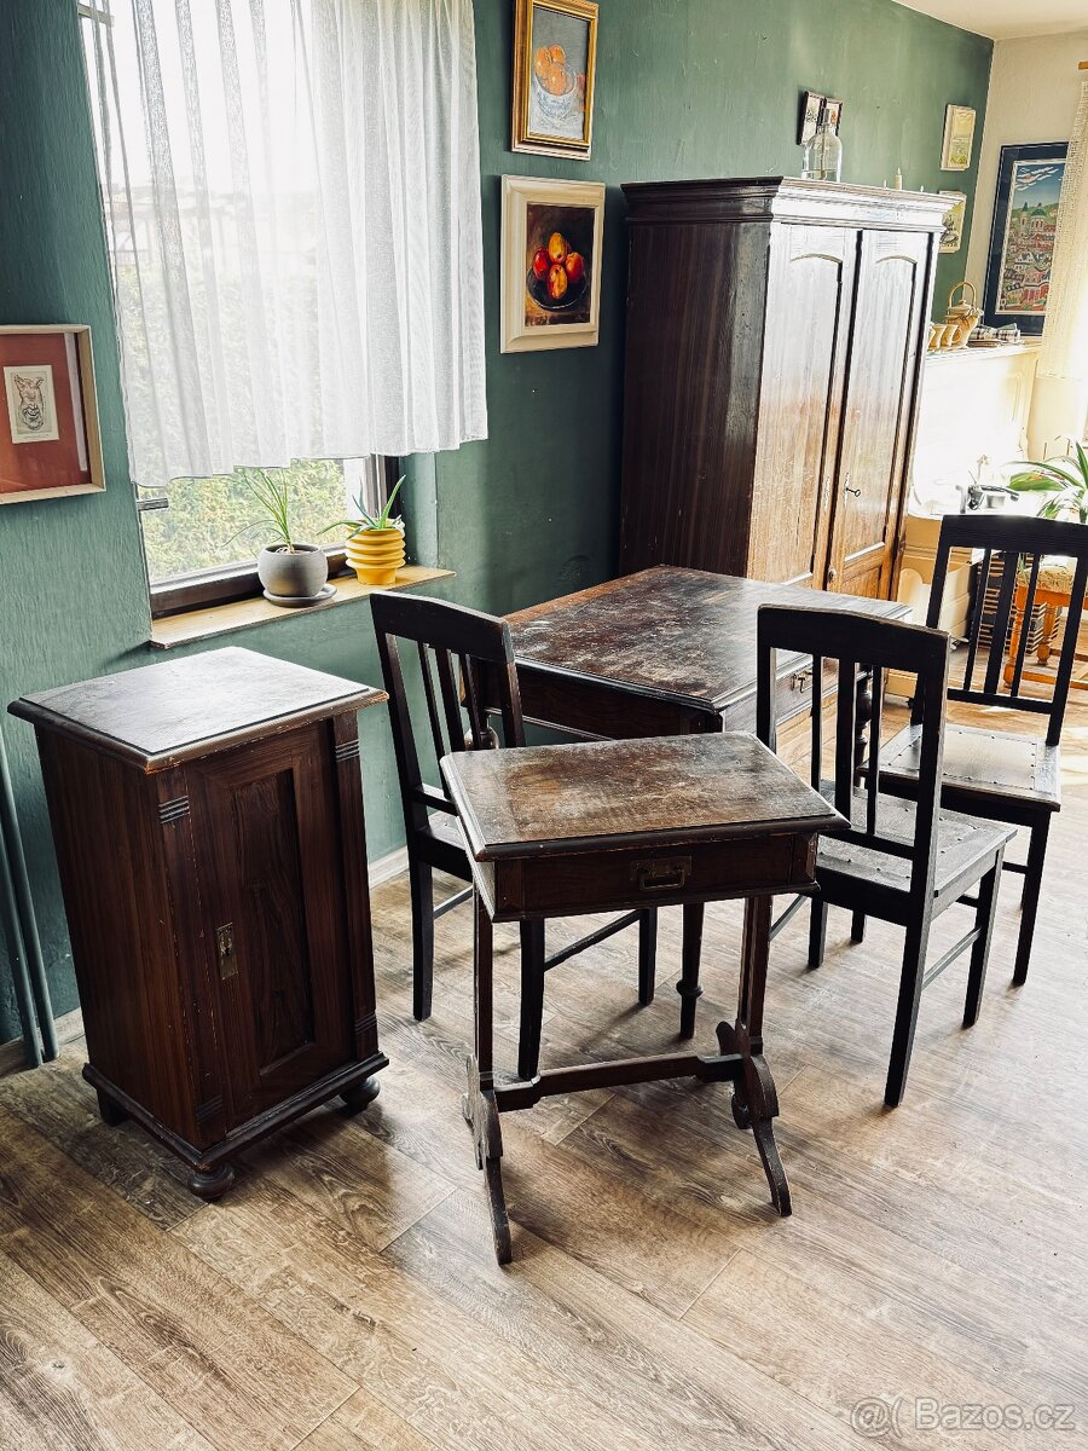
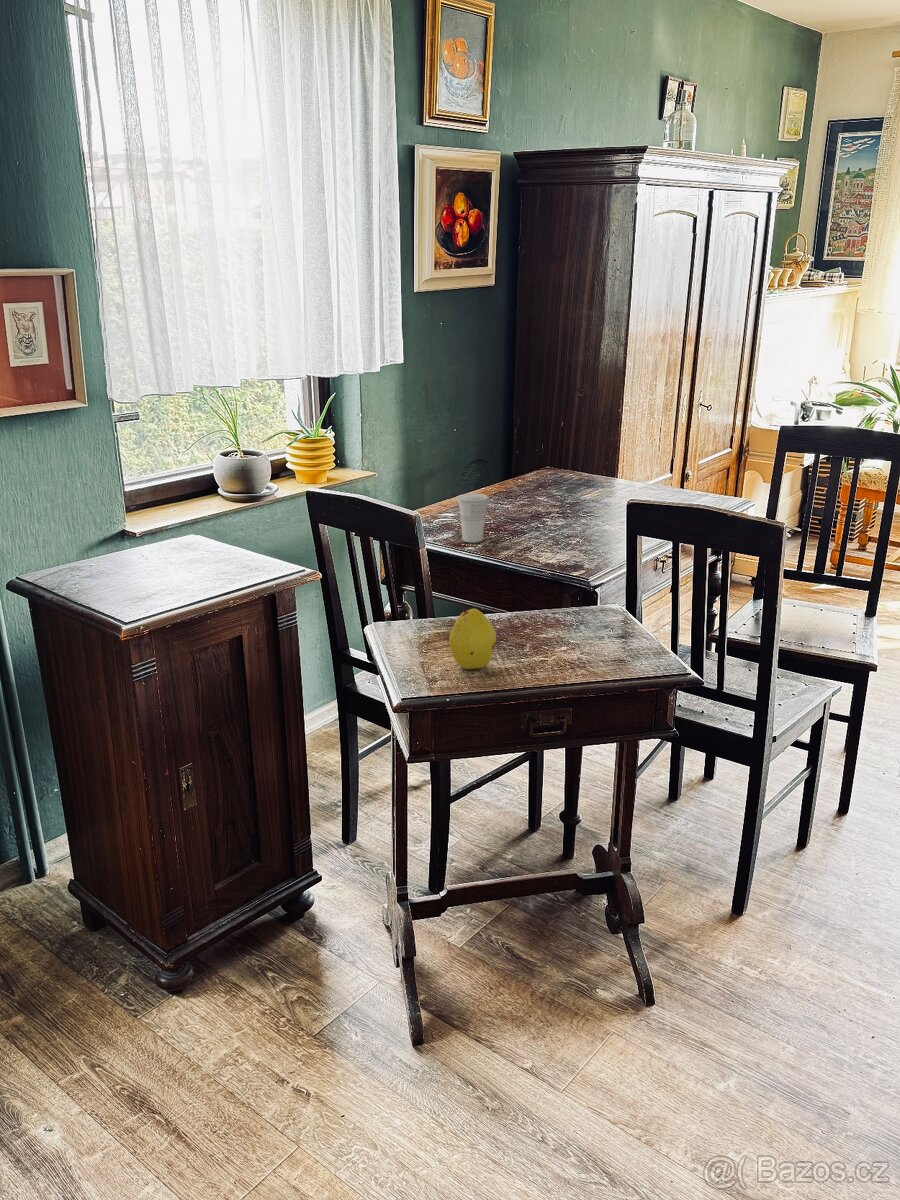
+ fruit [448,607,497,670]
+ cup [456,493,490,544]
